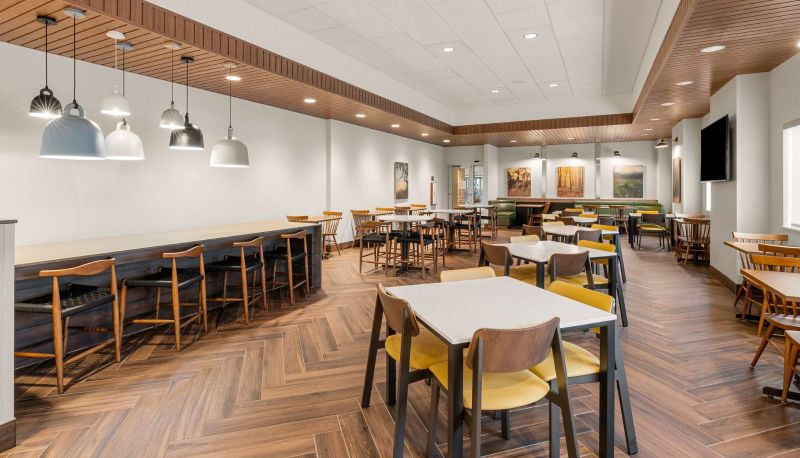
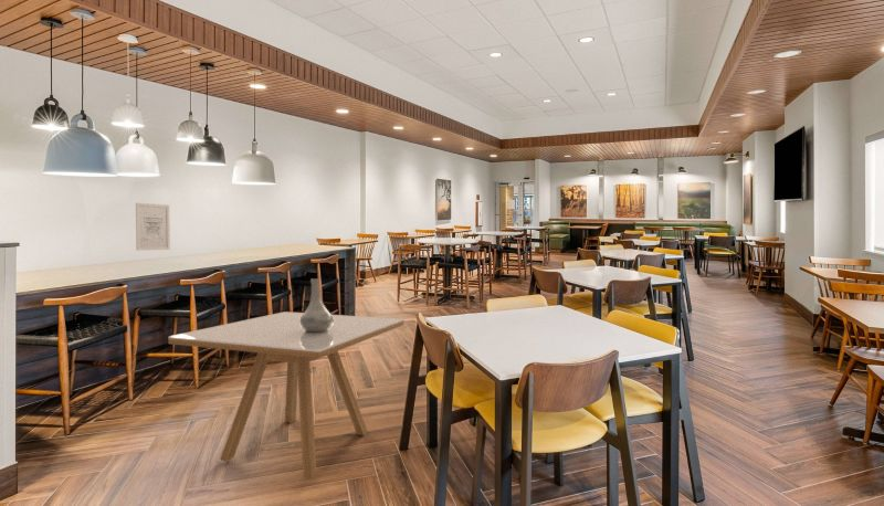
+ dining table [167,310,404,479]
+ vase [301,277,334,333]
+ wall art [135,202,171,251]
